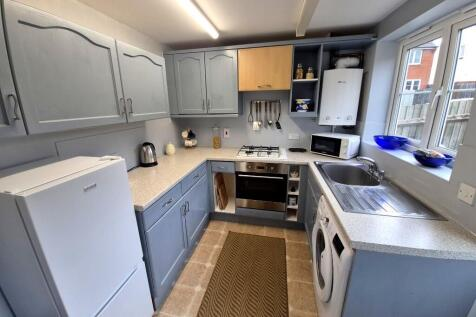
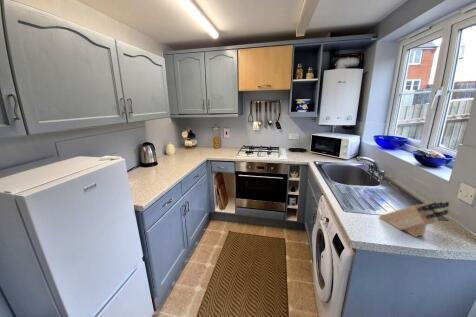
+ knife block [378,201,450,238]
